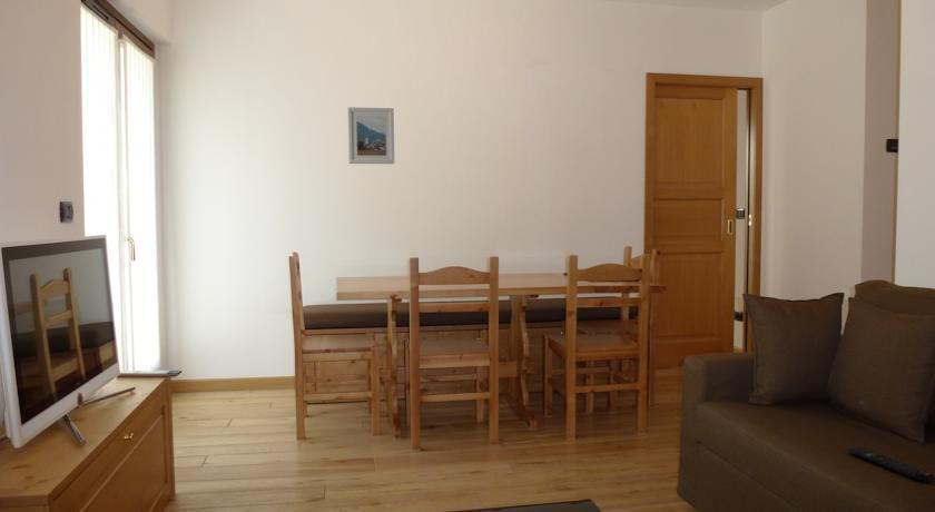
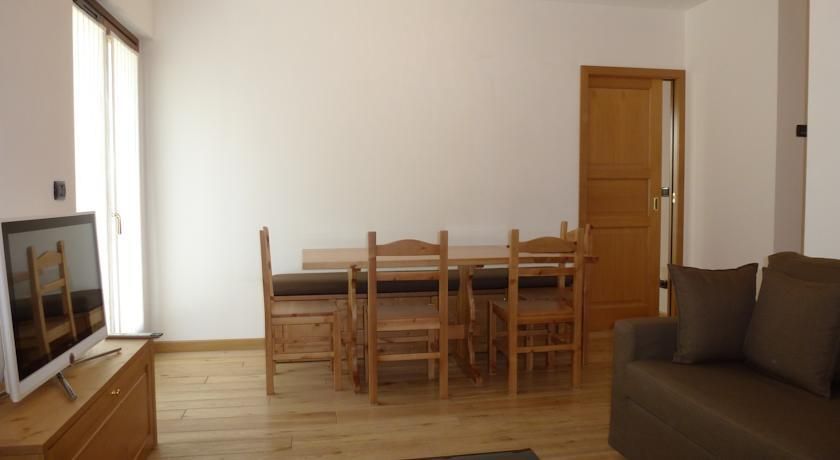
- remote control [846,446,935,483]
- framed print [347,106,395,165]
